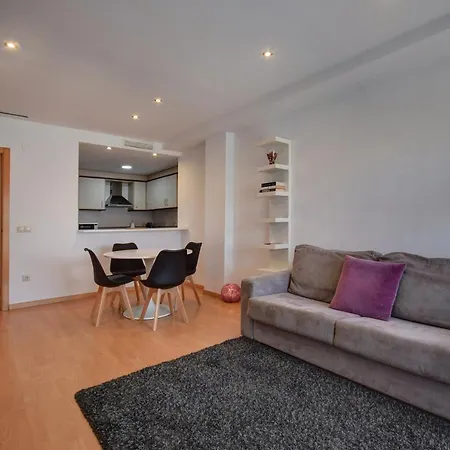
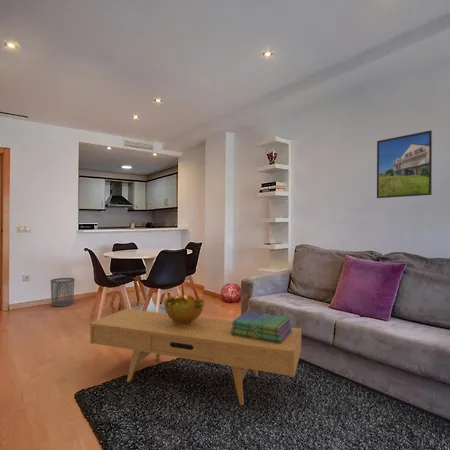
+ waste bin [50,277,75,307]
+ stack of books [231,310,293,343]
+ tv console [89,307,302,407]
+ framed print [376,129,433,199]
+ decorative bowl [163,293,205,327]
